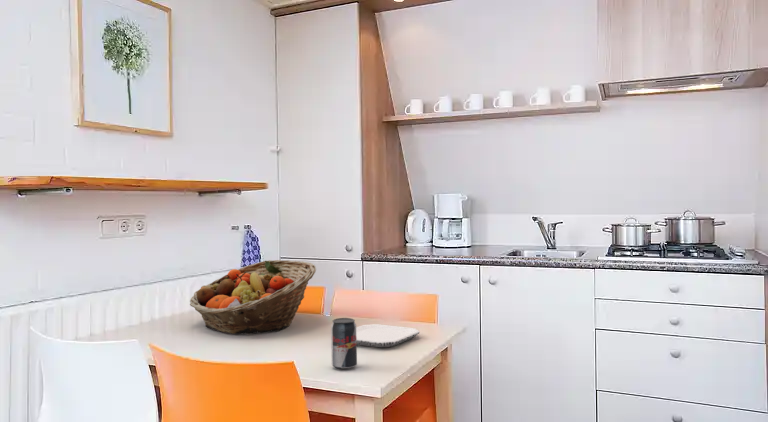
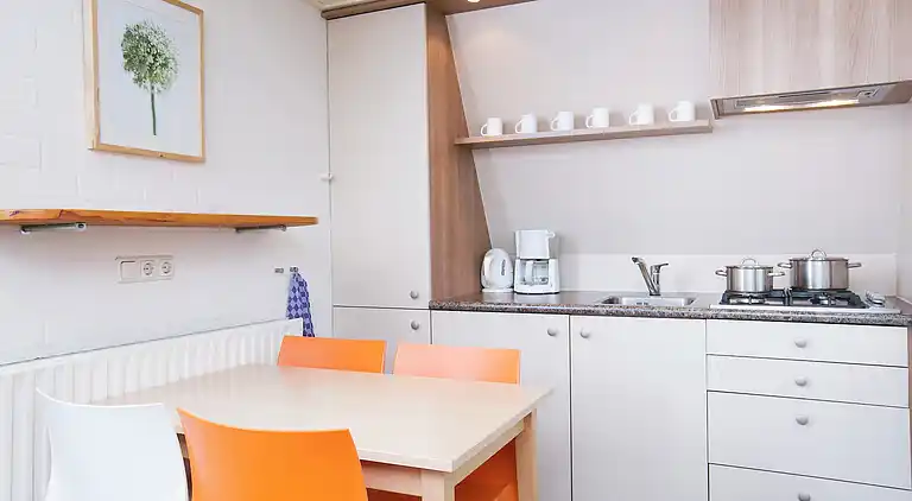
- plate [356,323,420,348]
- fruit basket [189,259,317,335]
- beverage can [330,317,358,370]
